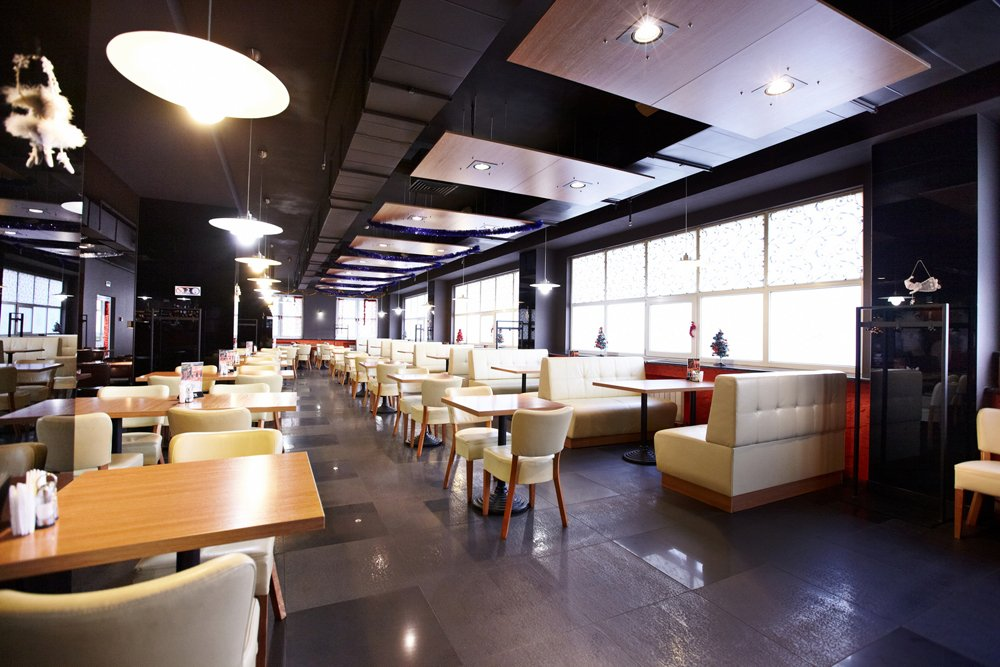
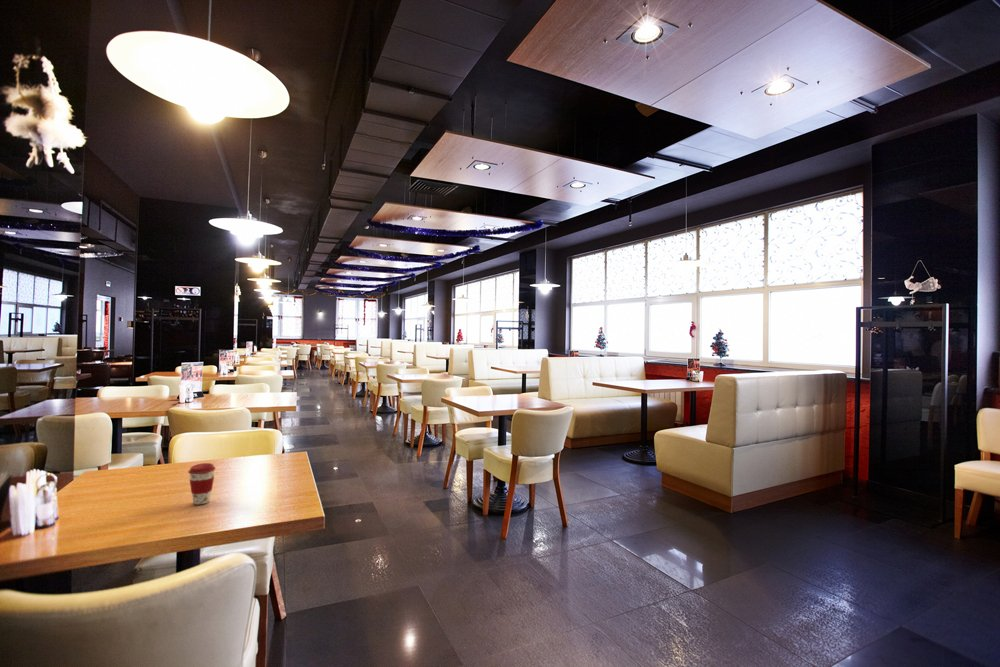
+ coffee cup [187,462,216,506]
